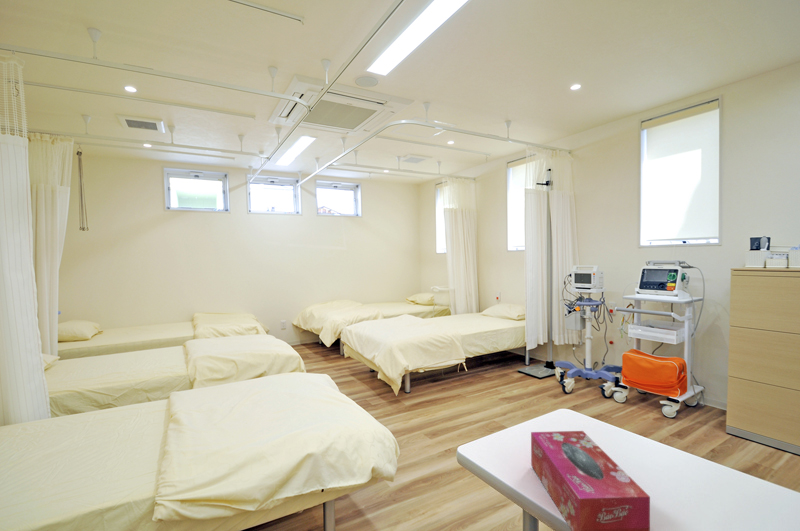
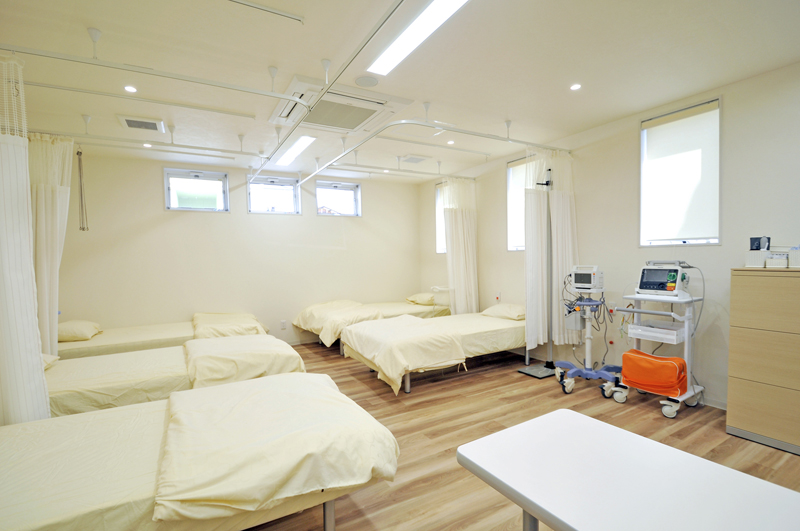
- tissue box [530,430,651,531]
